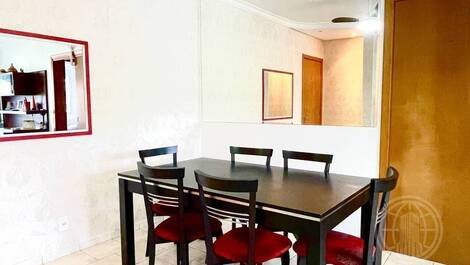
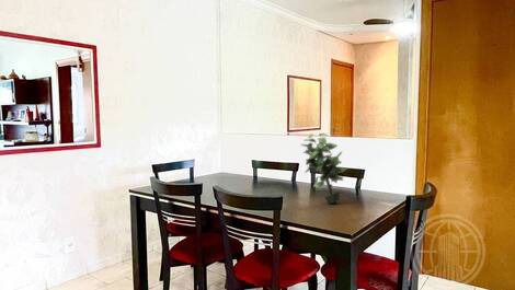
+ potted plant [299,132,347,205]
